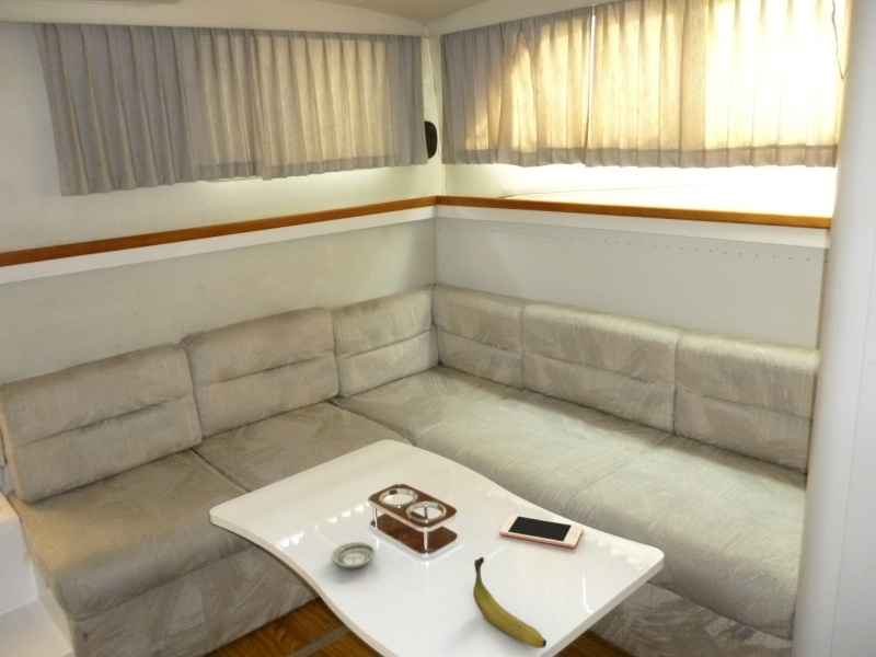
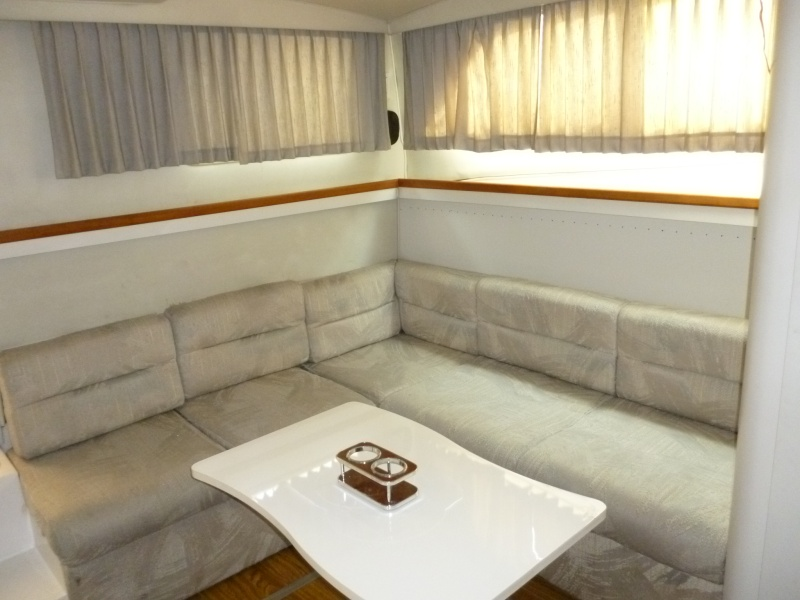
- saucer [331,541,377,569]
- cell phone [498,514,585,549]
- banana [472,556,548,649]
